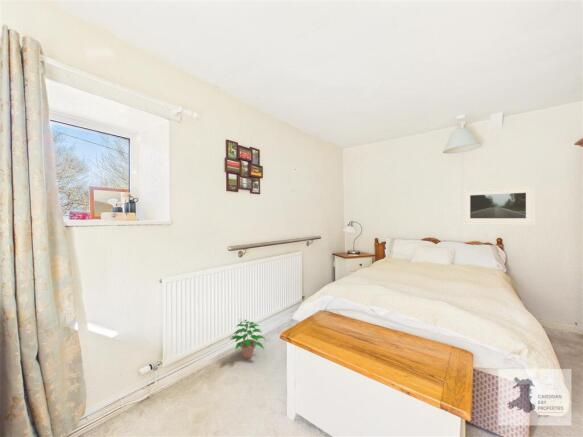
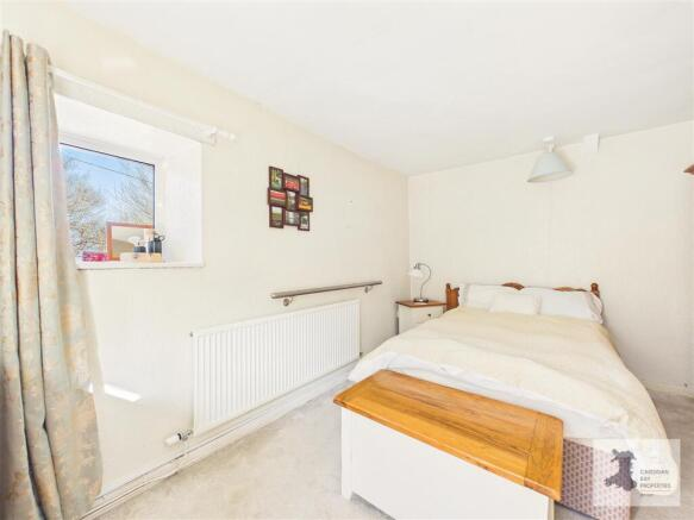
- potted plant [229,318,267,360]
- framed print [462,185,536,226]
